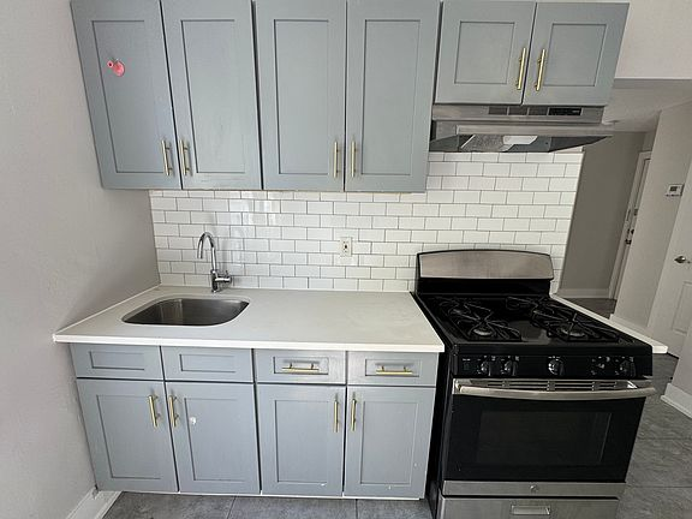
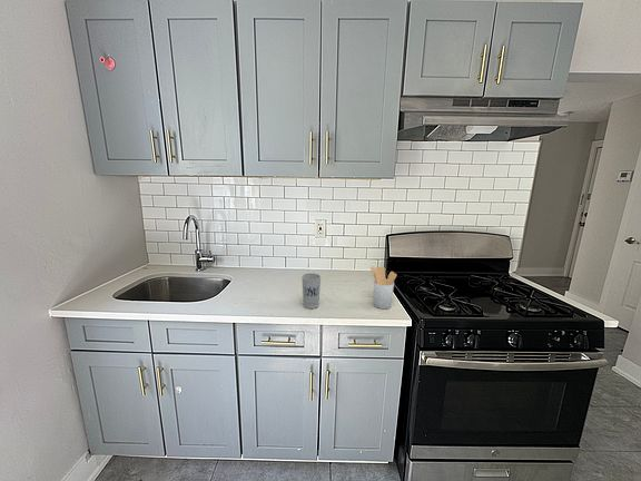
+ cup [300,272,322,310]
+ utensil holder [369,265,397,310]
